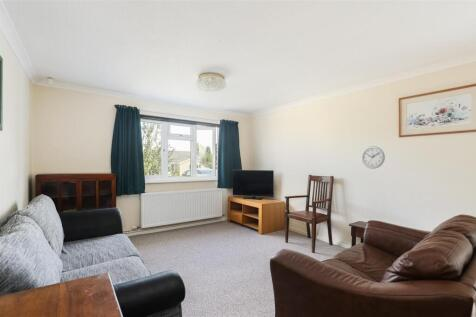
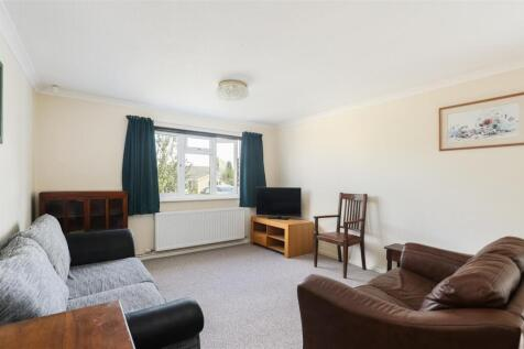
- wall clock [360,145,386,170]
